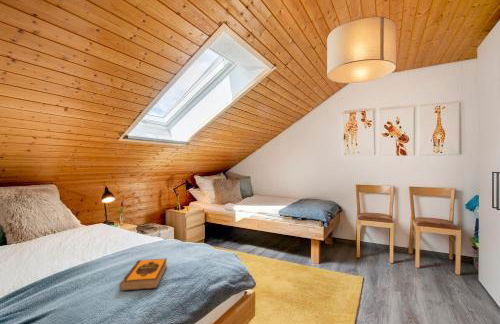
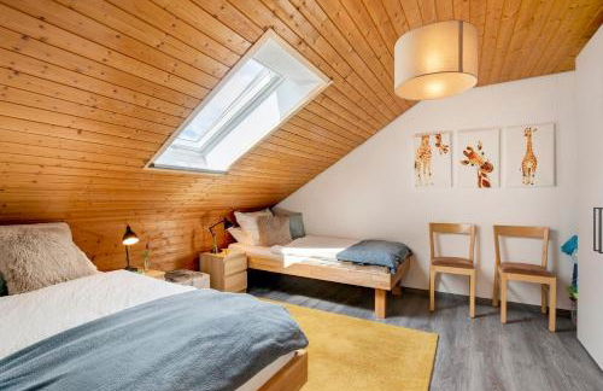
- hardback book [118,257,168,292]
